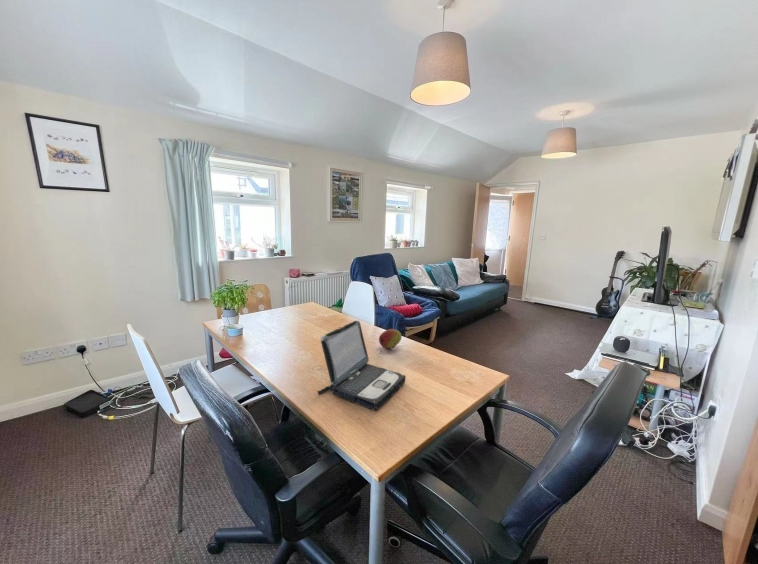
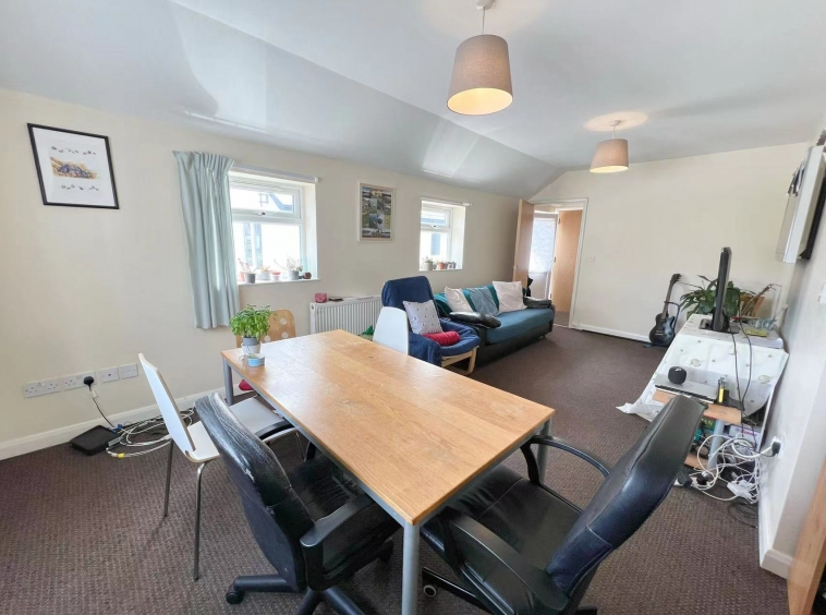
- fruit [378,328,403,350]
- laptop [316,319,407,411]
